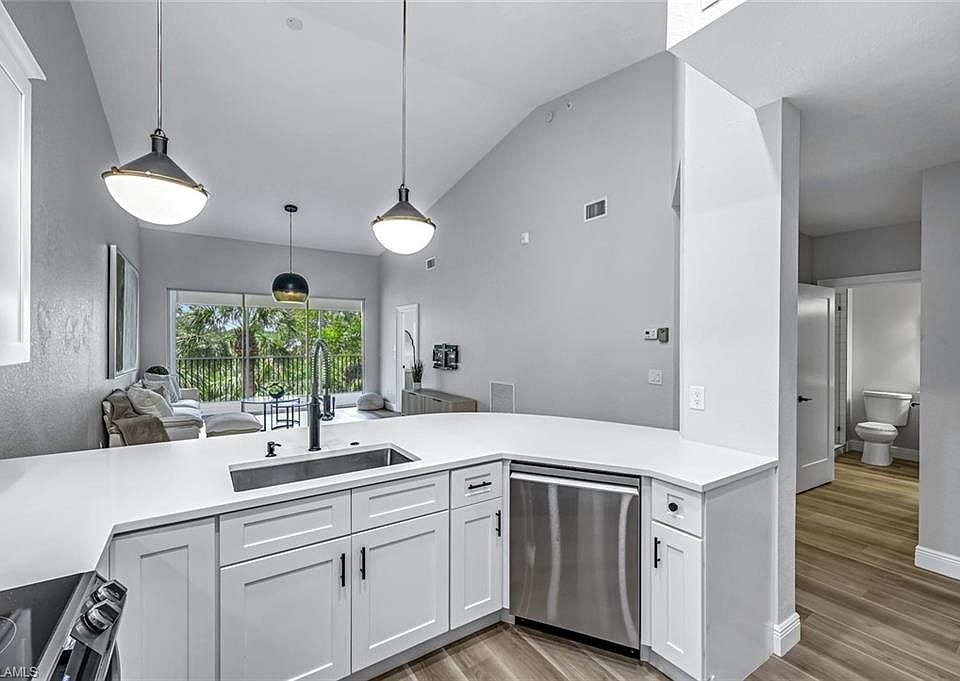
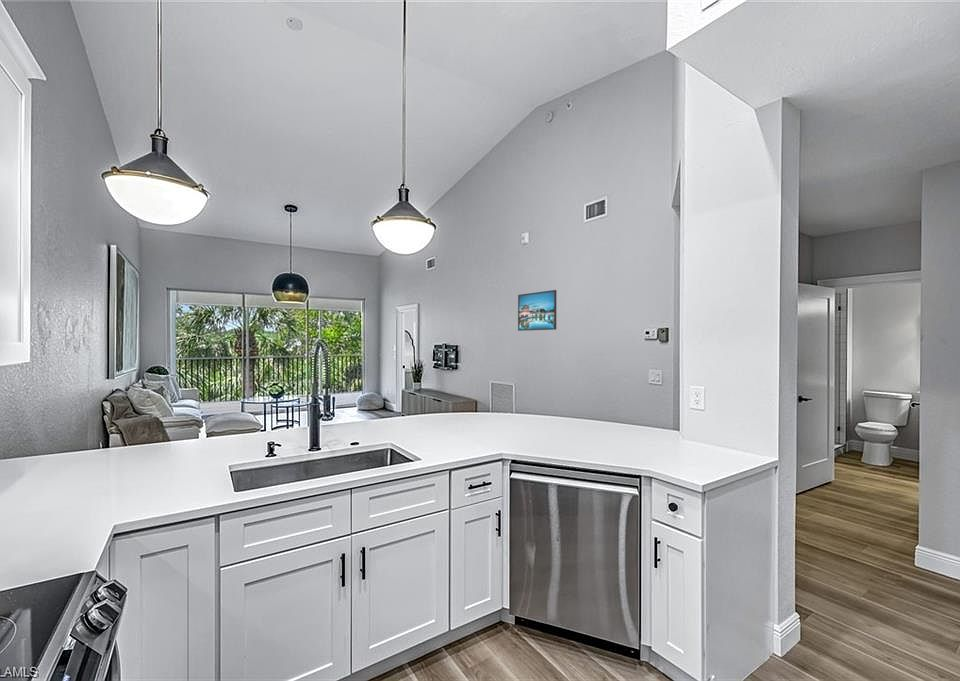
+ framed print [517,289,557,332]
